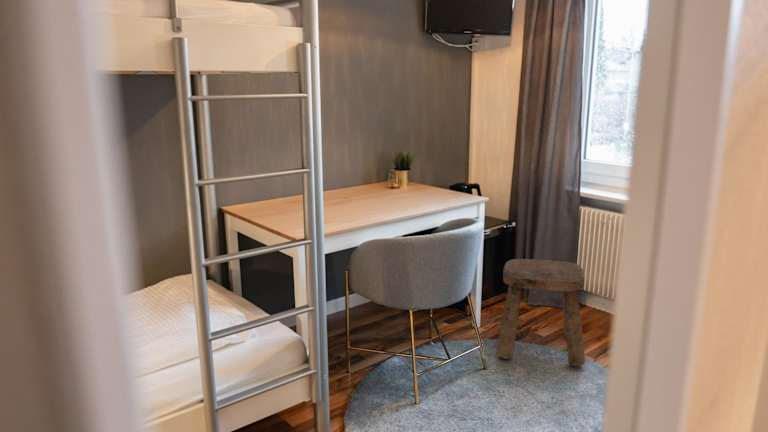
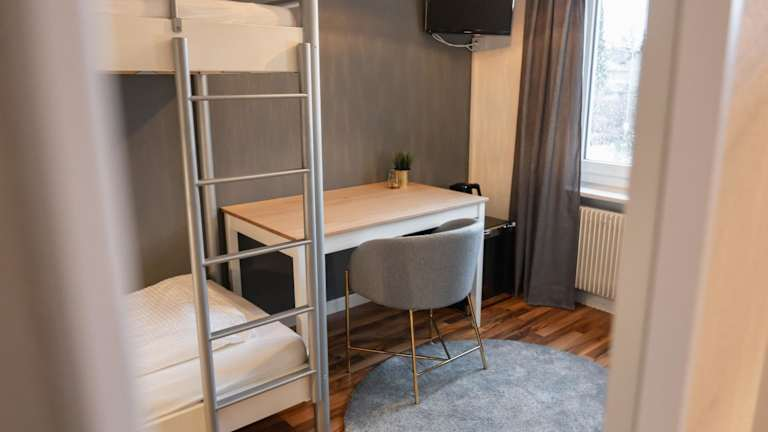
- stool [495,258,586,367]
